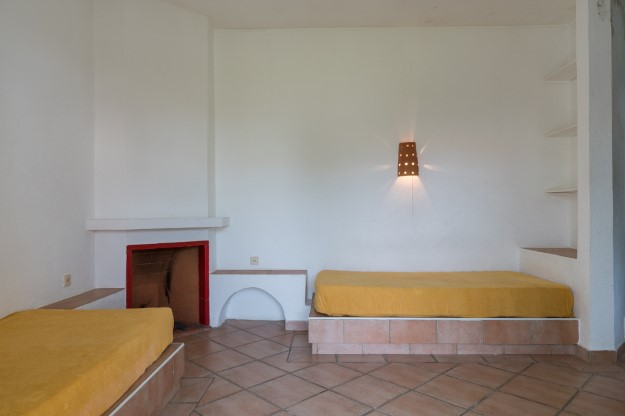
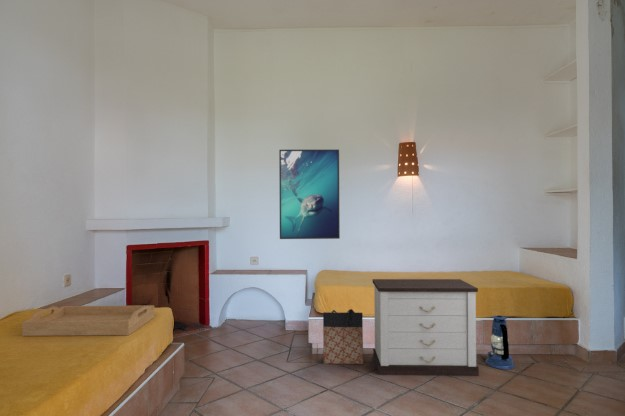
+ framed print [278,149,341,240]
+ nightstand [372,278,480,377]
+ bag [322,308,364,365]
+ lantern [484,315,516,370]
+ serving tray [21,304,155,337]
